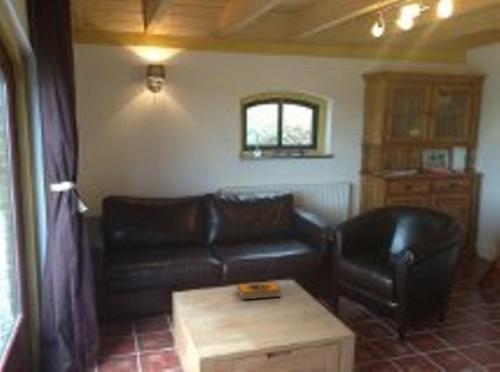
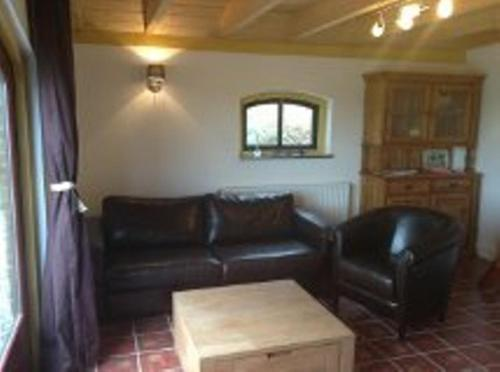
- hardback book [236,281,282,301]
